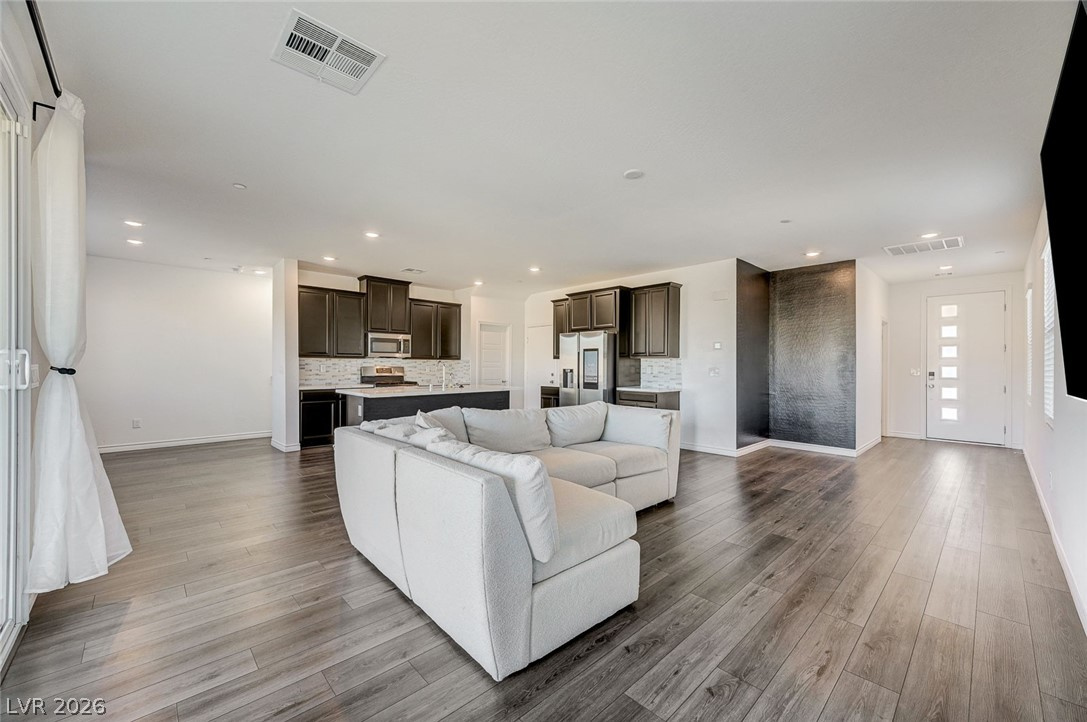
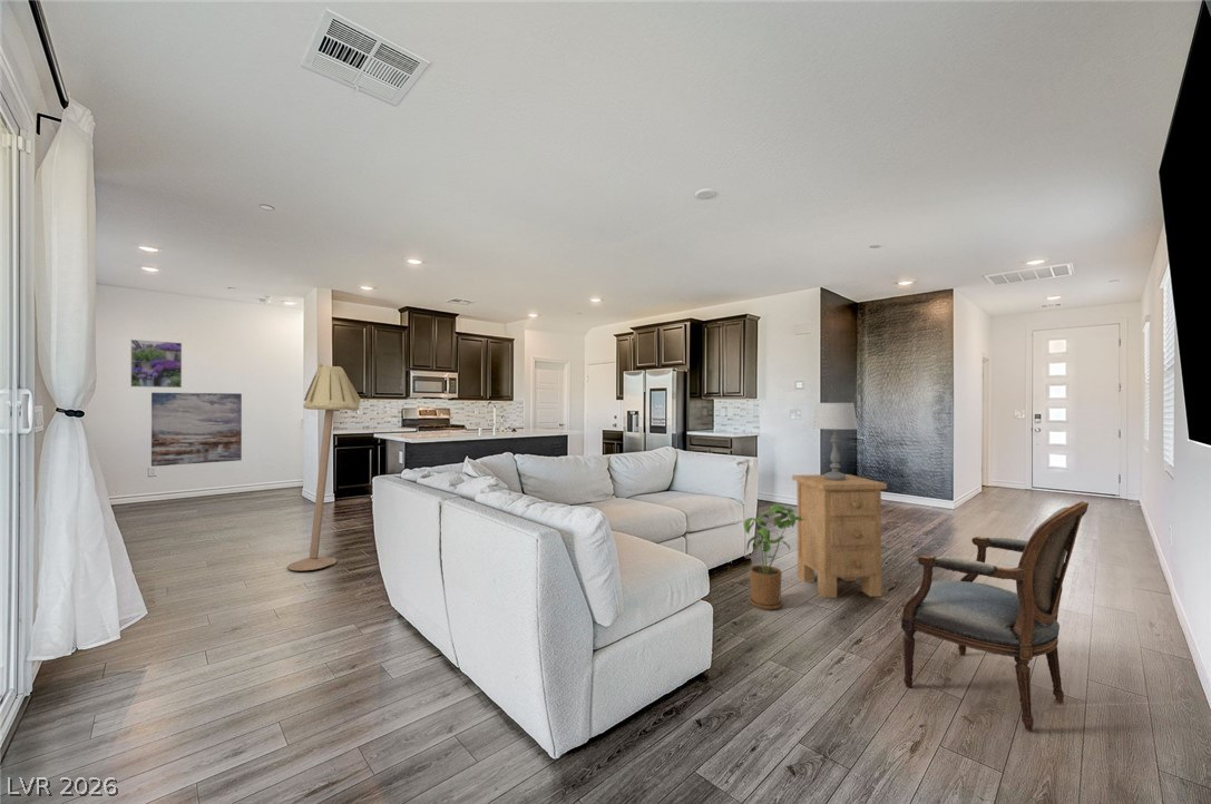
+ floor lamp [286,362,362,571]
+ nightstand [791,473,888,599]
+ house plant [743,503,804,611]
+ armchair [900,500,1090,736]
+ wall art [150,392,243,468]
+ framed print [129,339,183,389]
+ table lamp [811,402,859,480]
